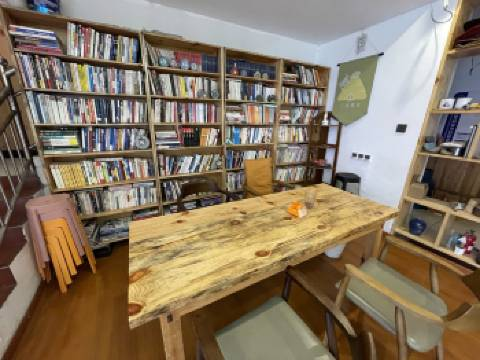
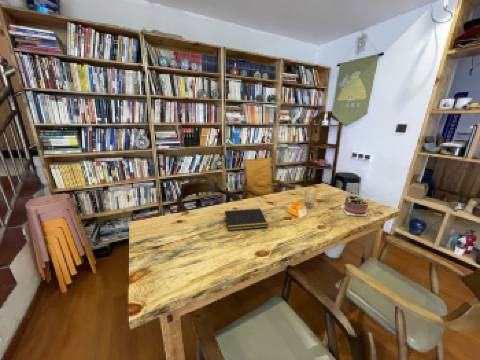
+ succulent plant [340,193,370,217]
+ notepad [223,208,269,231]
